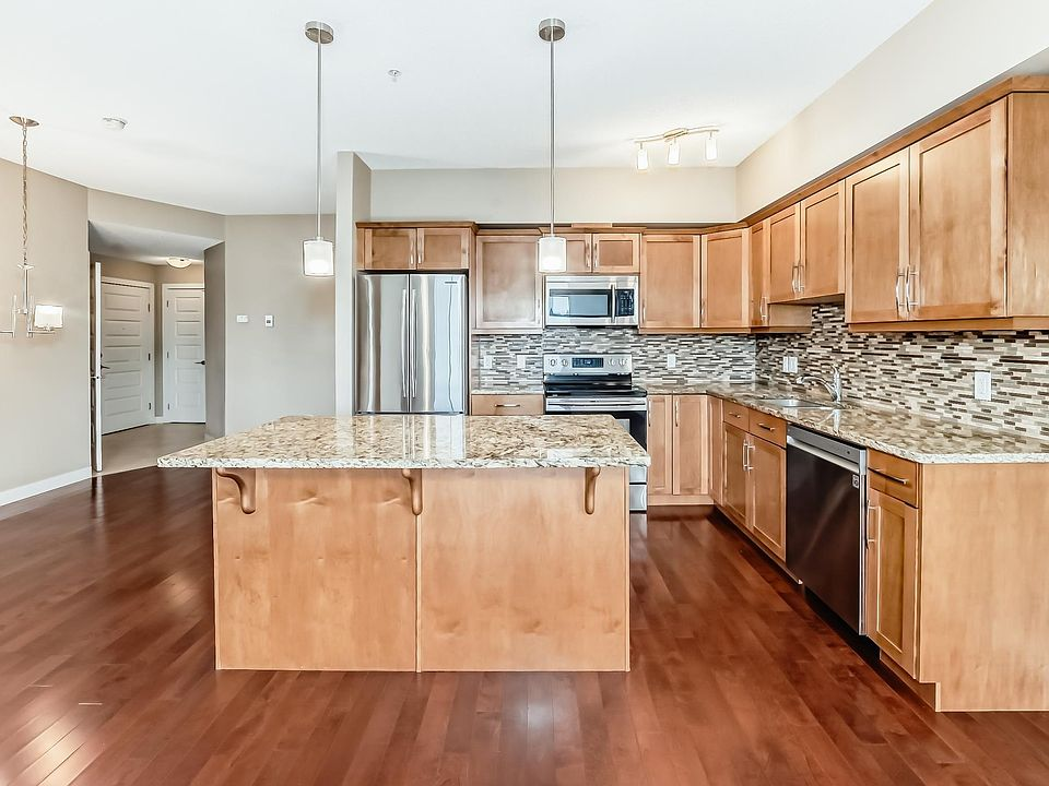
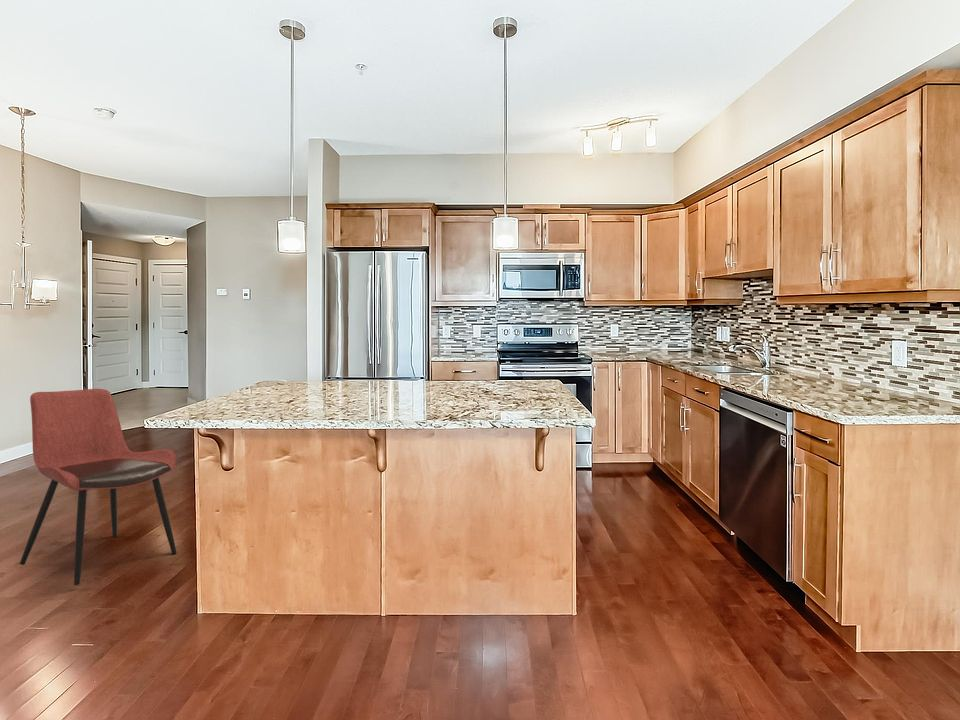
+ dining chair [19,388,178,586]
